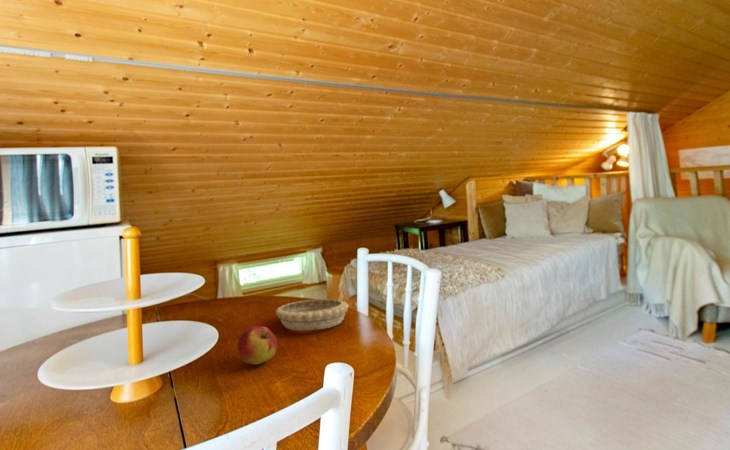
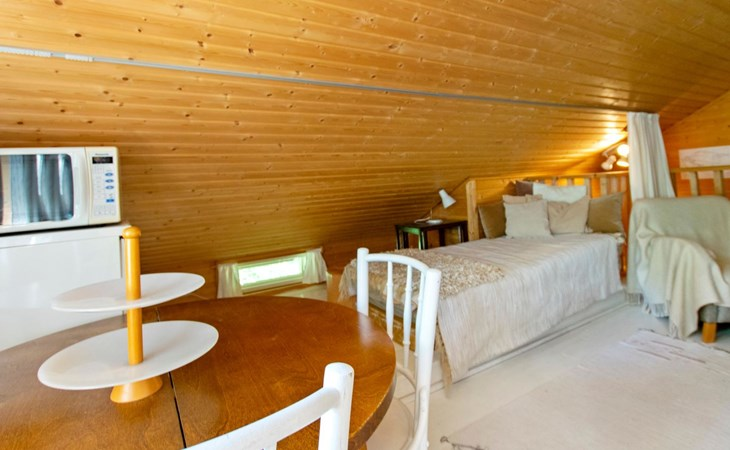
- apple [236,325,278,366]
- decorative bowl [275,298,350,331]
